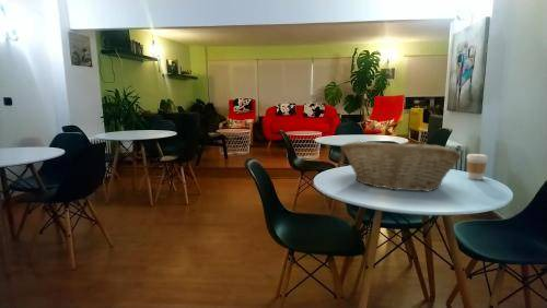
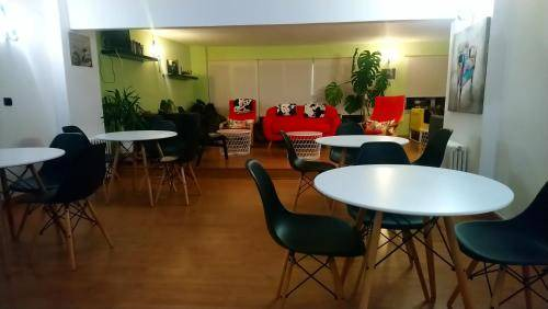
- fruit basket [340,141,462,192]
- coffee cup [466,153,489,181]
